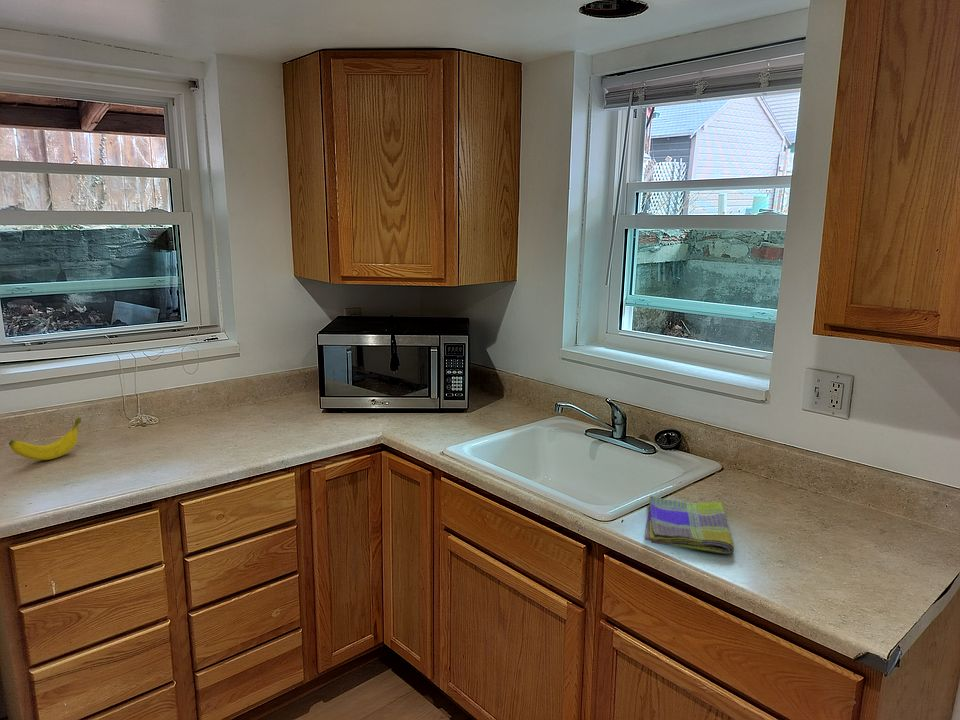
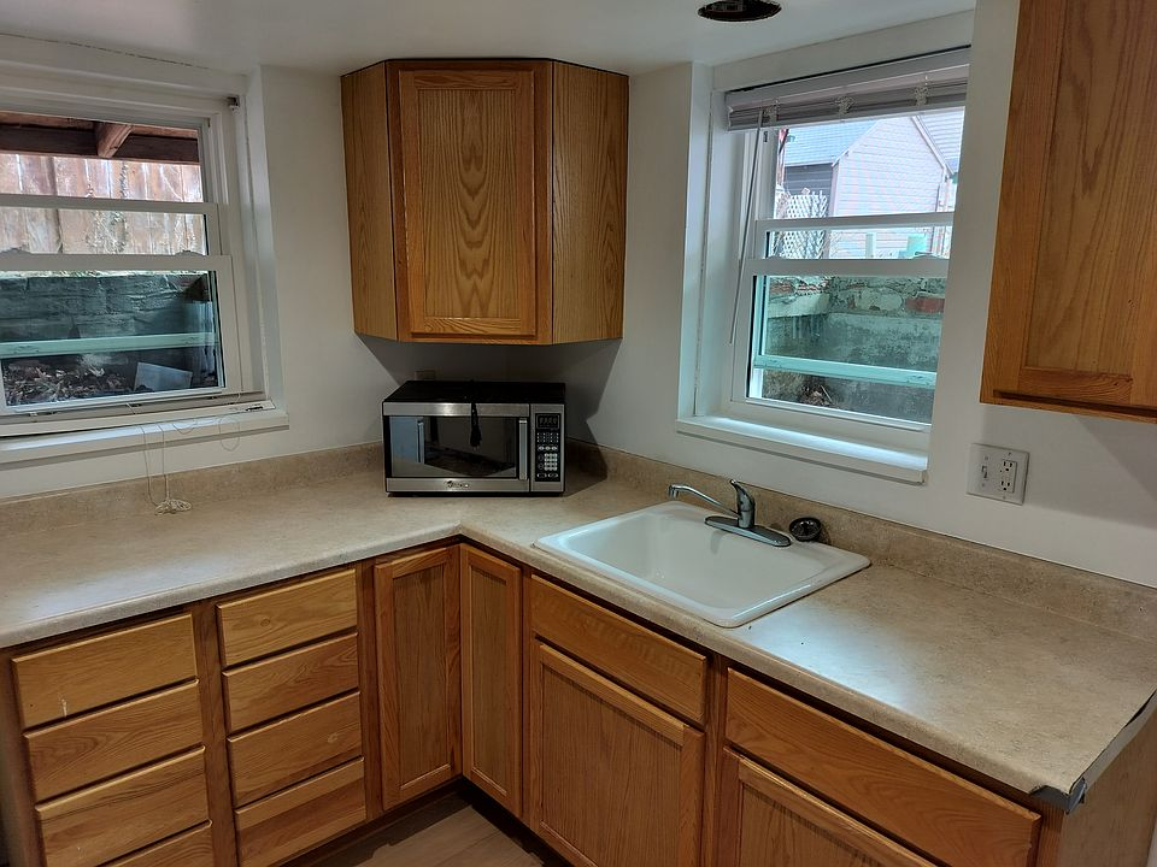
- dish towel [644,495,735,555]
- banana [8,417,82,461]
